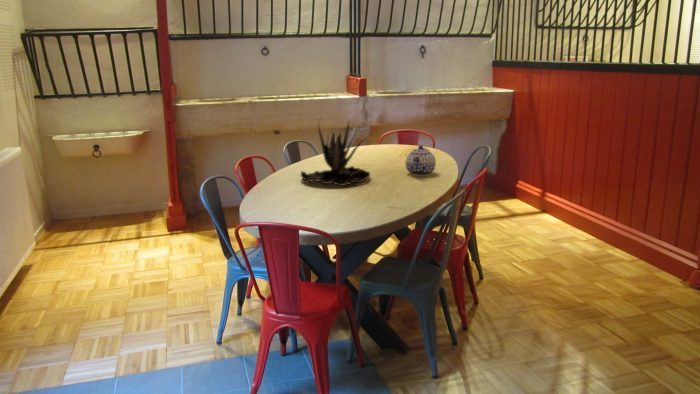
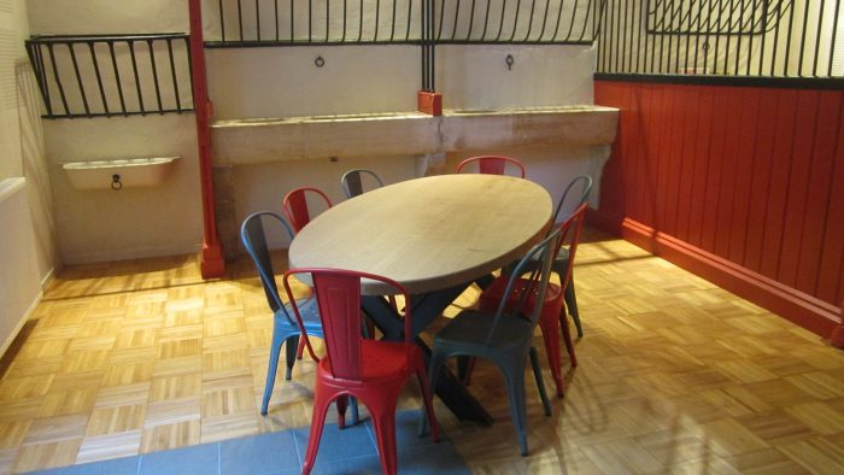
- teapot [405,144,437,177]
- plant [300,116,375,187]
